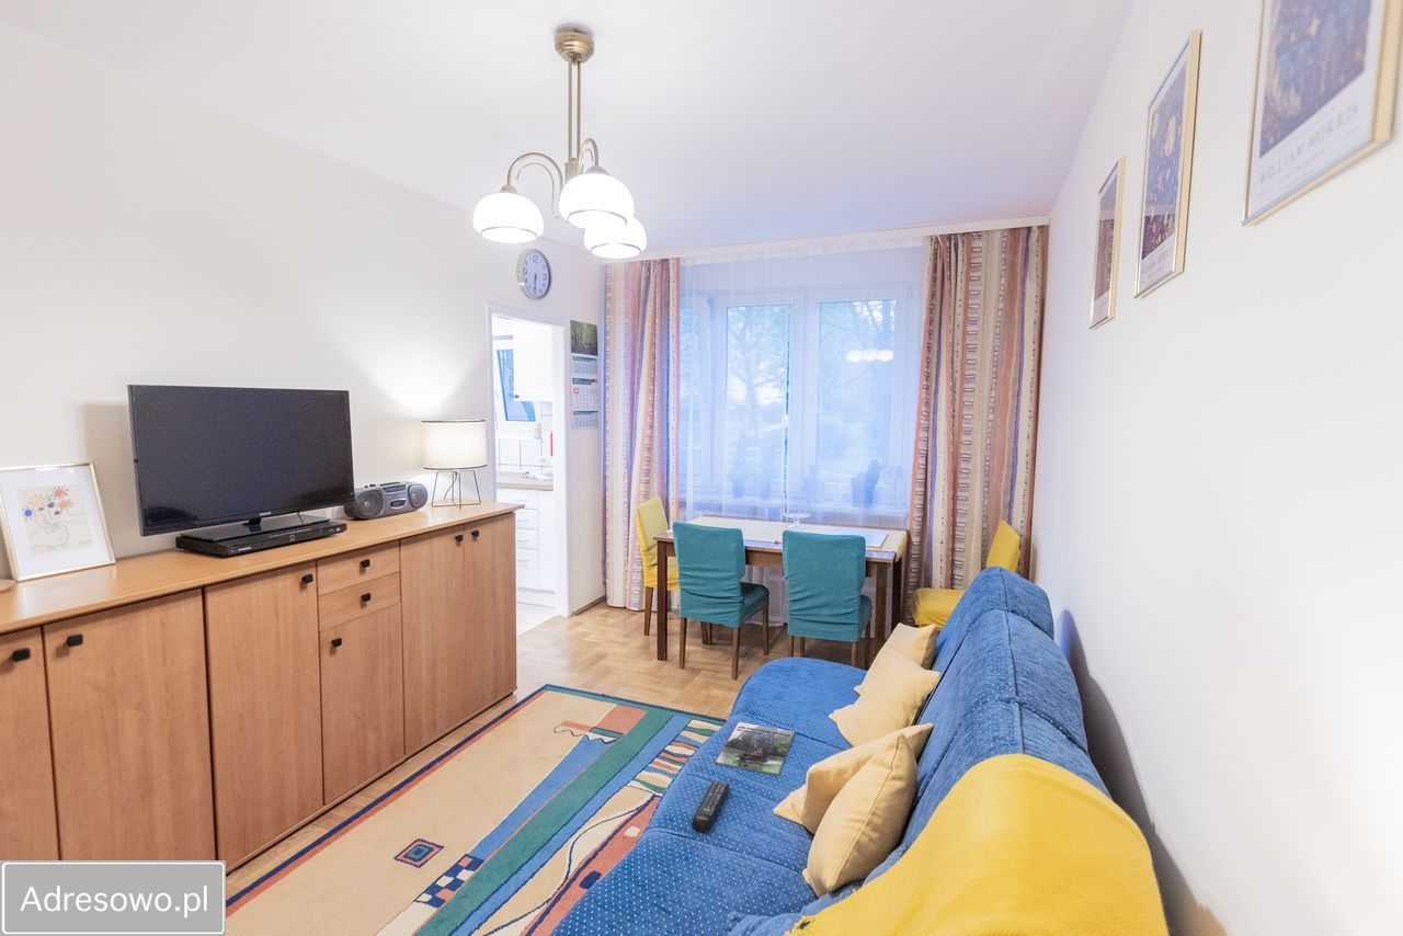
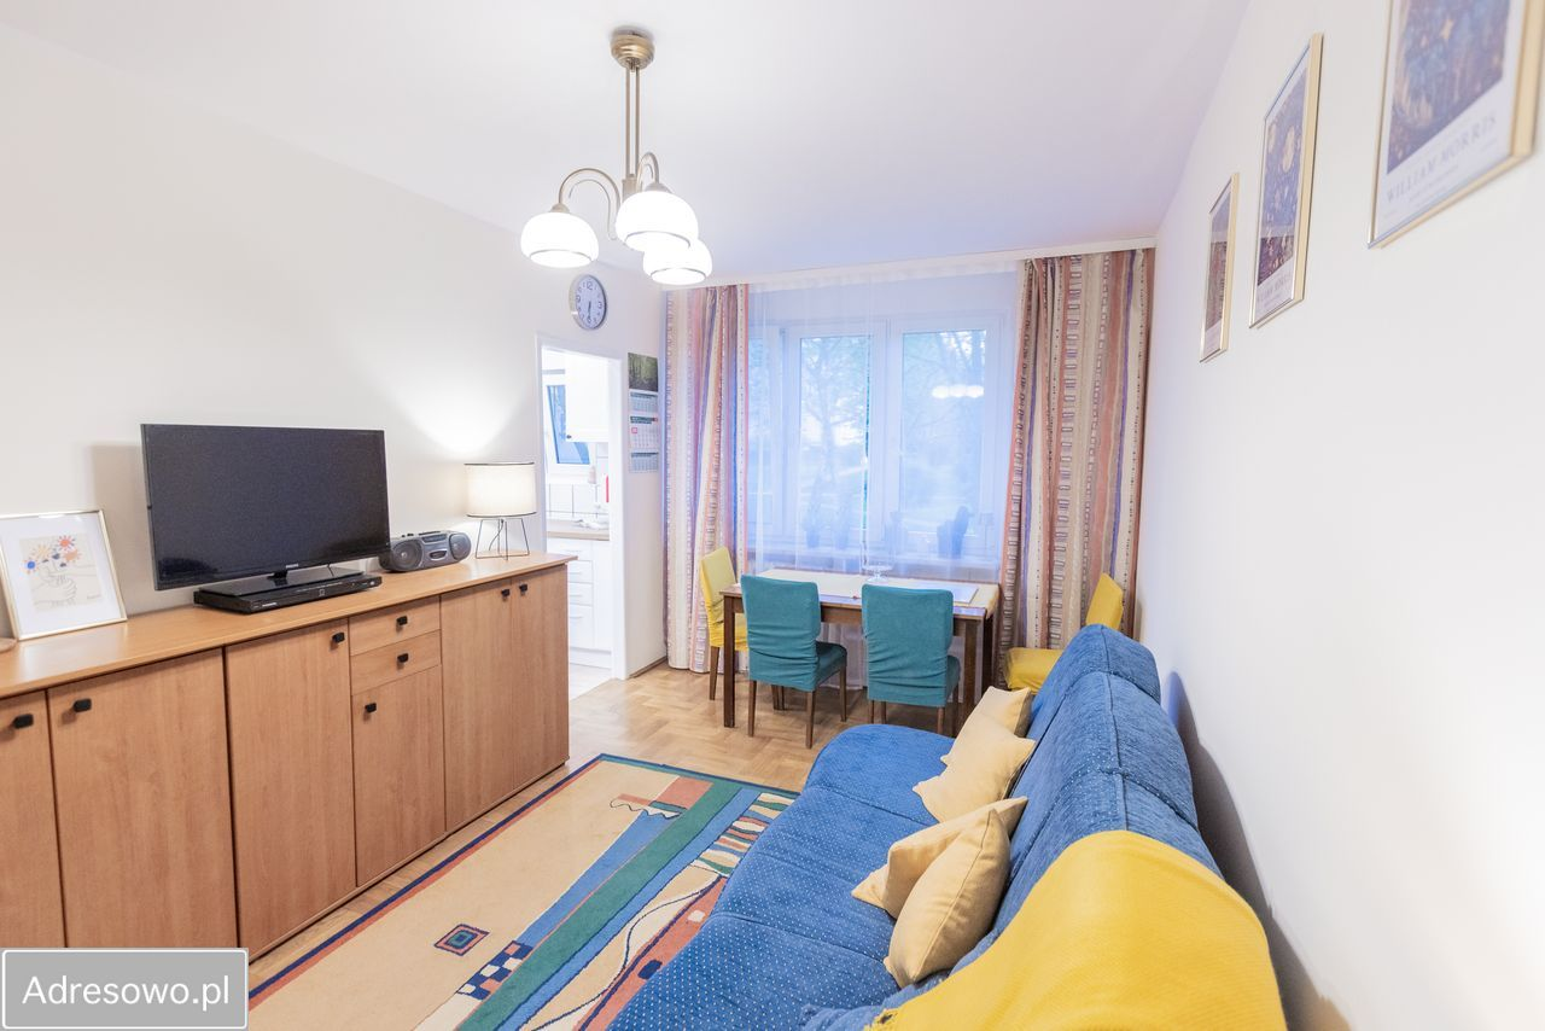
- remote control [691,779,731,833]
- magazine [715,721,796,776]
